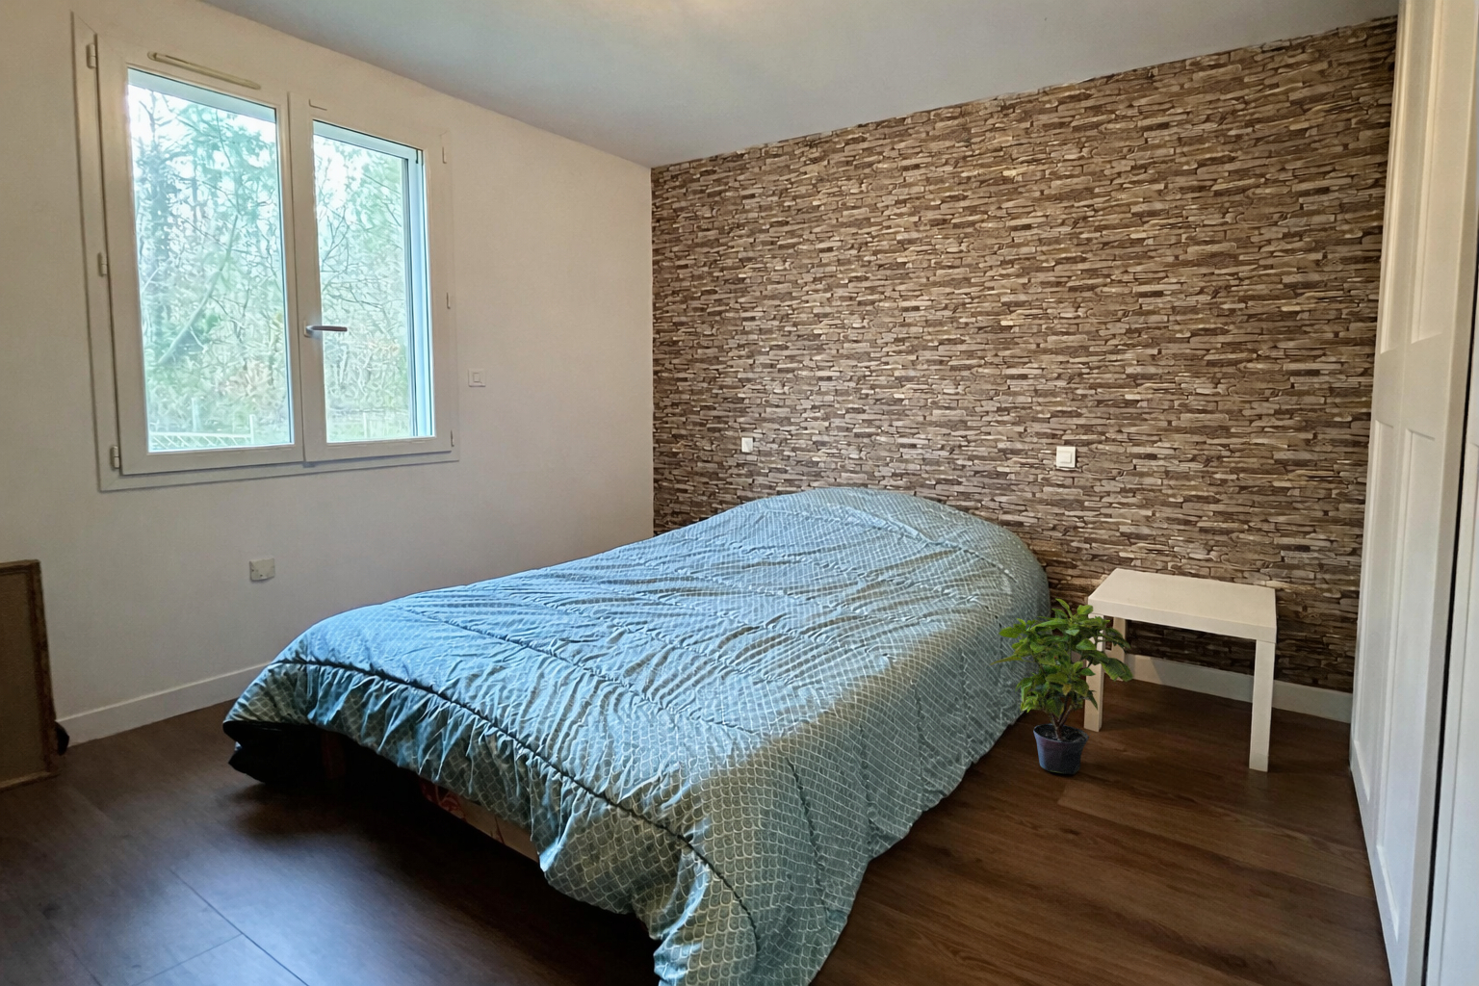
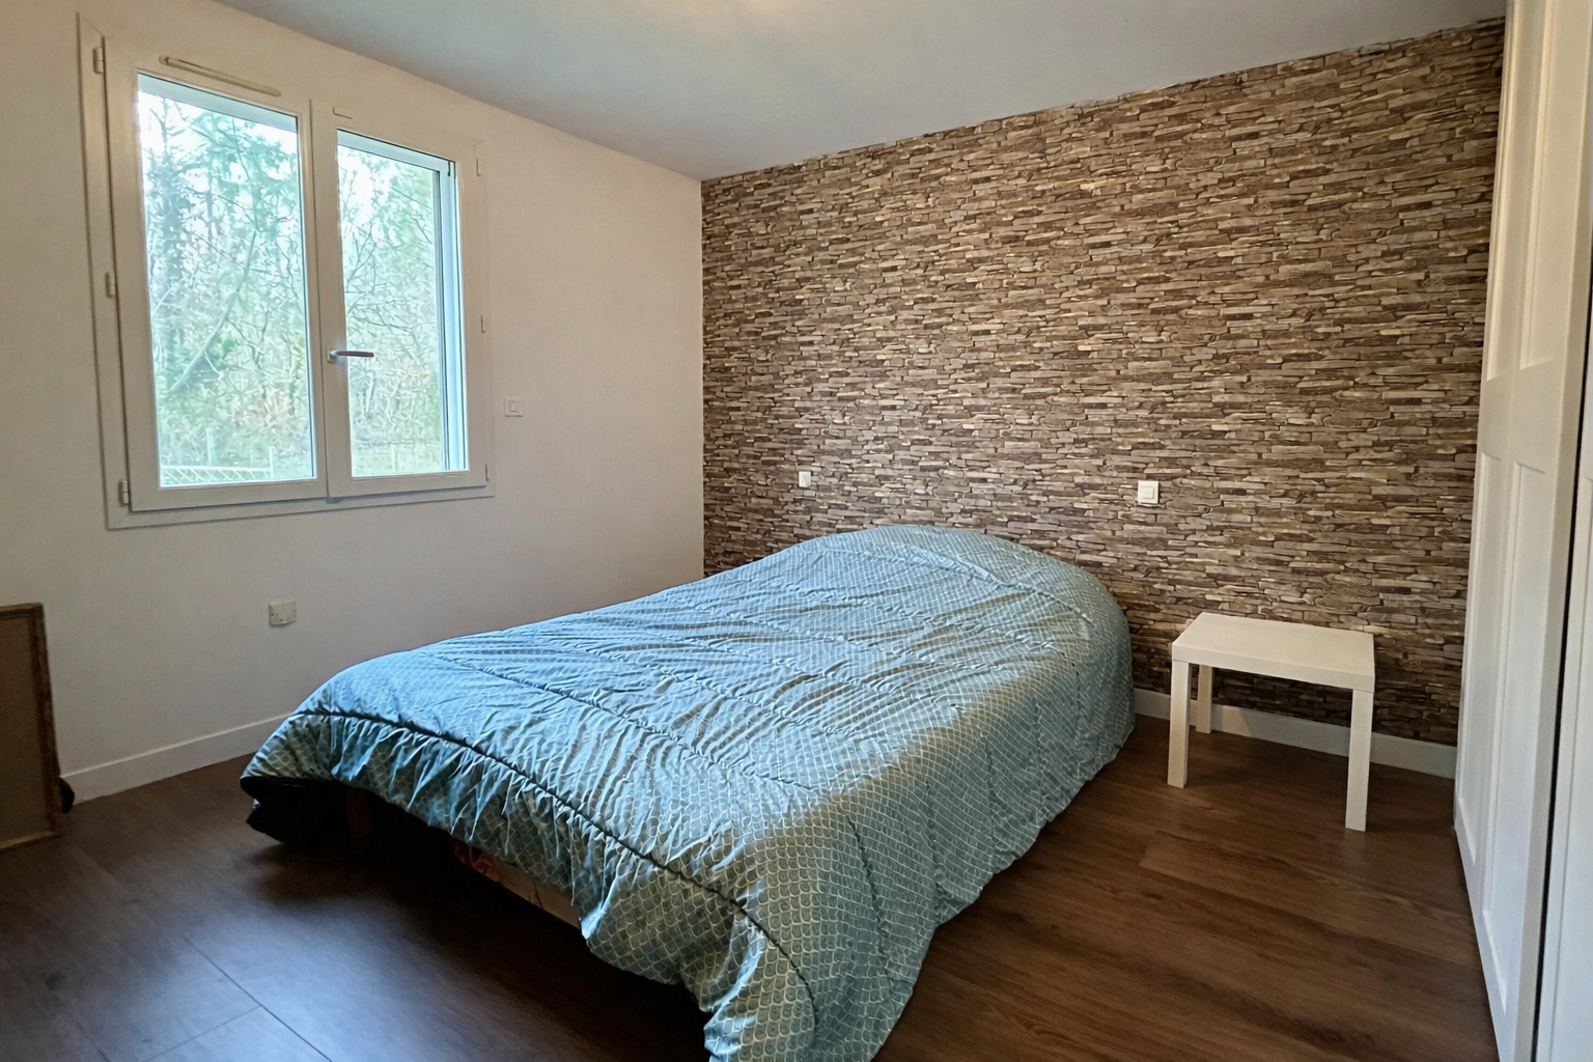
- potted plant [988,598,1135,775]
